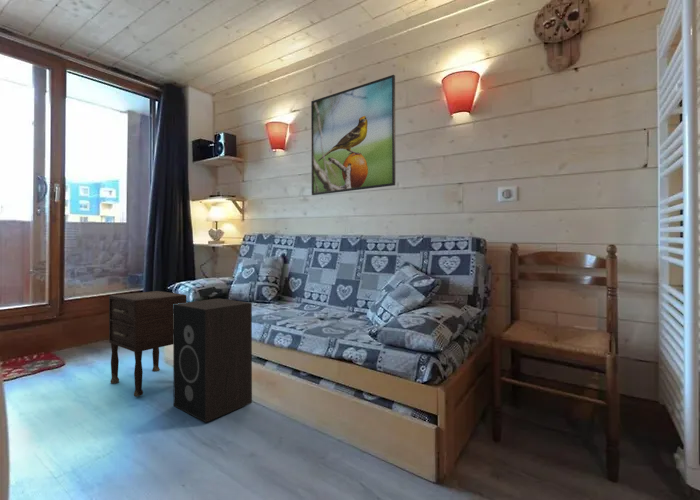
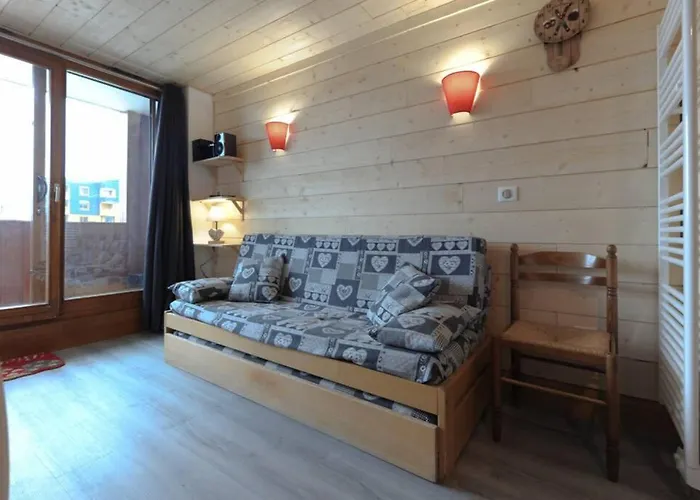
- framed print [310,74,396,196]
- nightstand [108,290,187,397]
- speaker [172,297,253,423]
